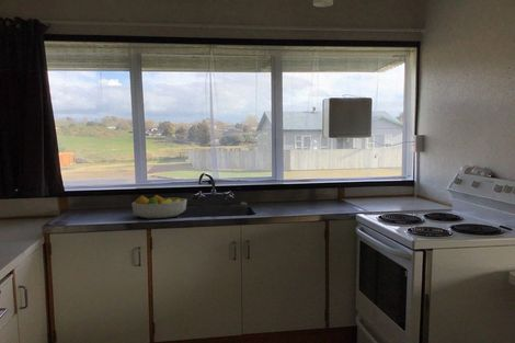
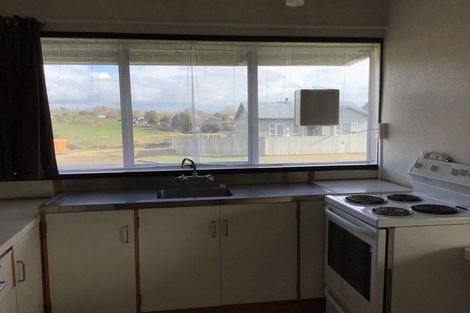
- fruit bowl [130,194,188,219]
